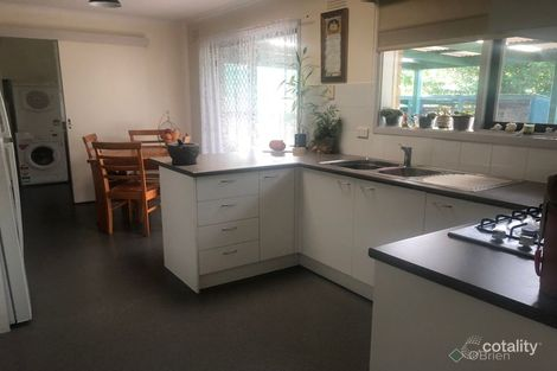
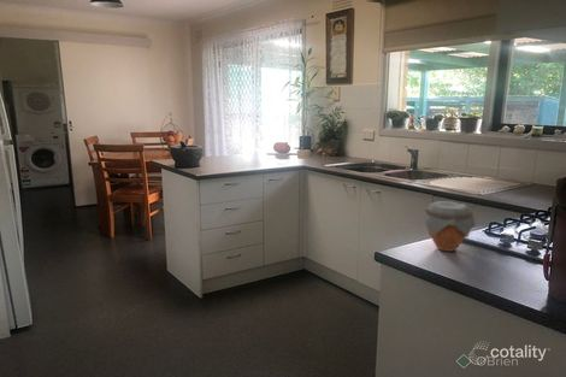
+ jar [421,200,477,253]
